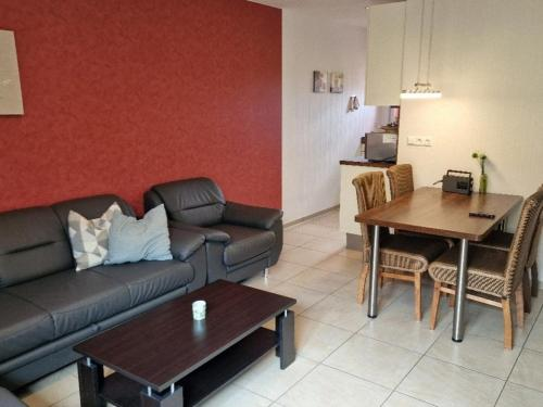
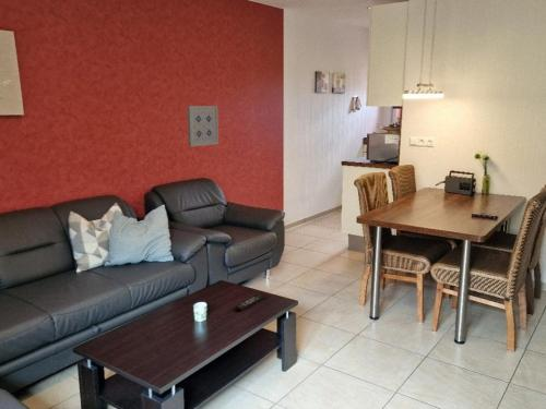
+ wall art [186,105,219,147]
+ remote control [235,292,268,312]
